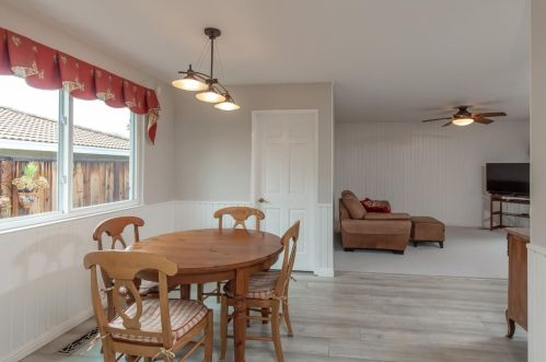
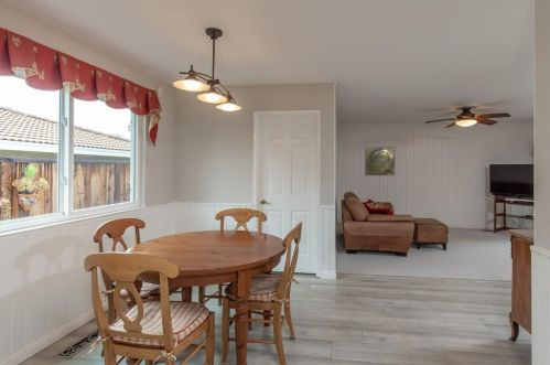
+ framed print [364,146,396,176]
